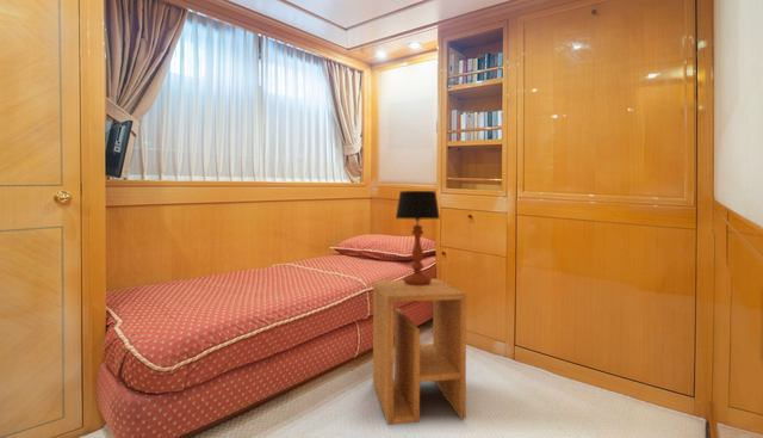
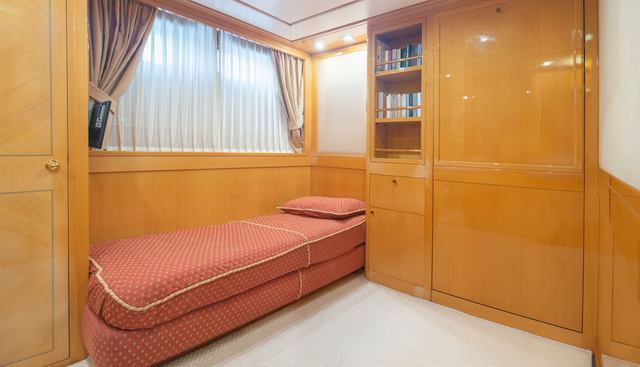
- table lamp [395,190,441,285]
- side table [372,278,467,426]
